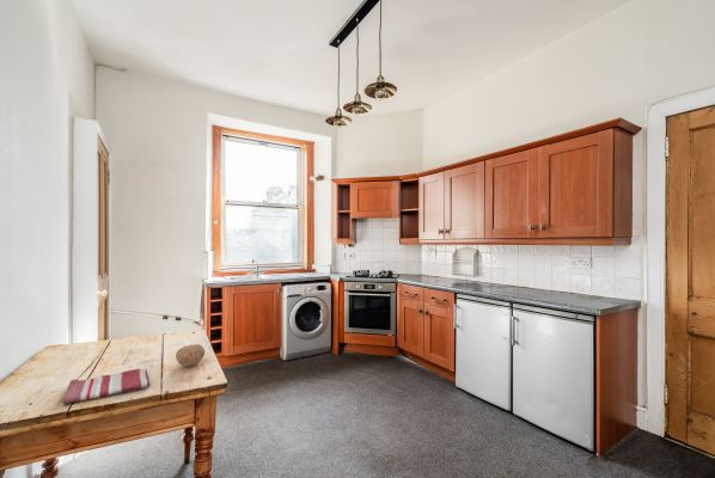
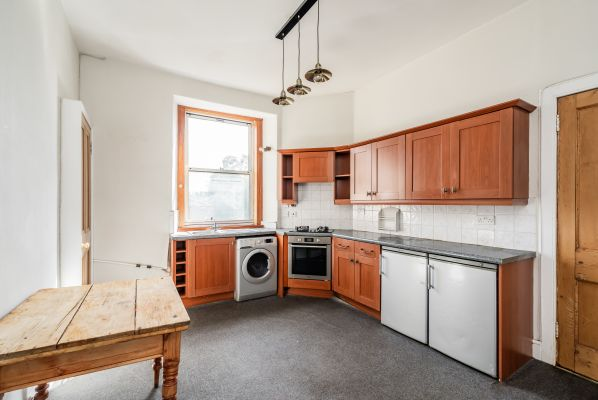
- fruit [175,343,206,368]
- dish towel [61,367,151,405]
